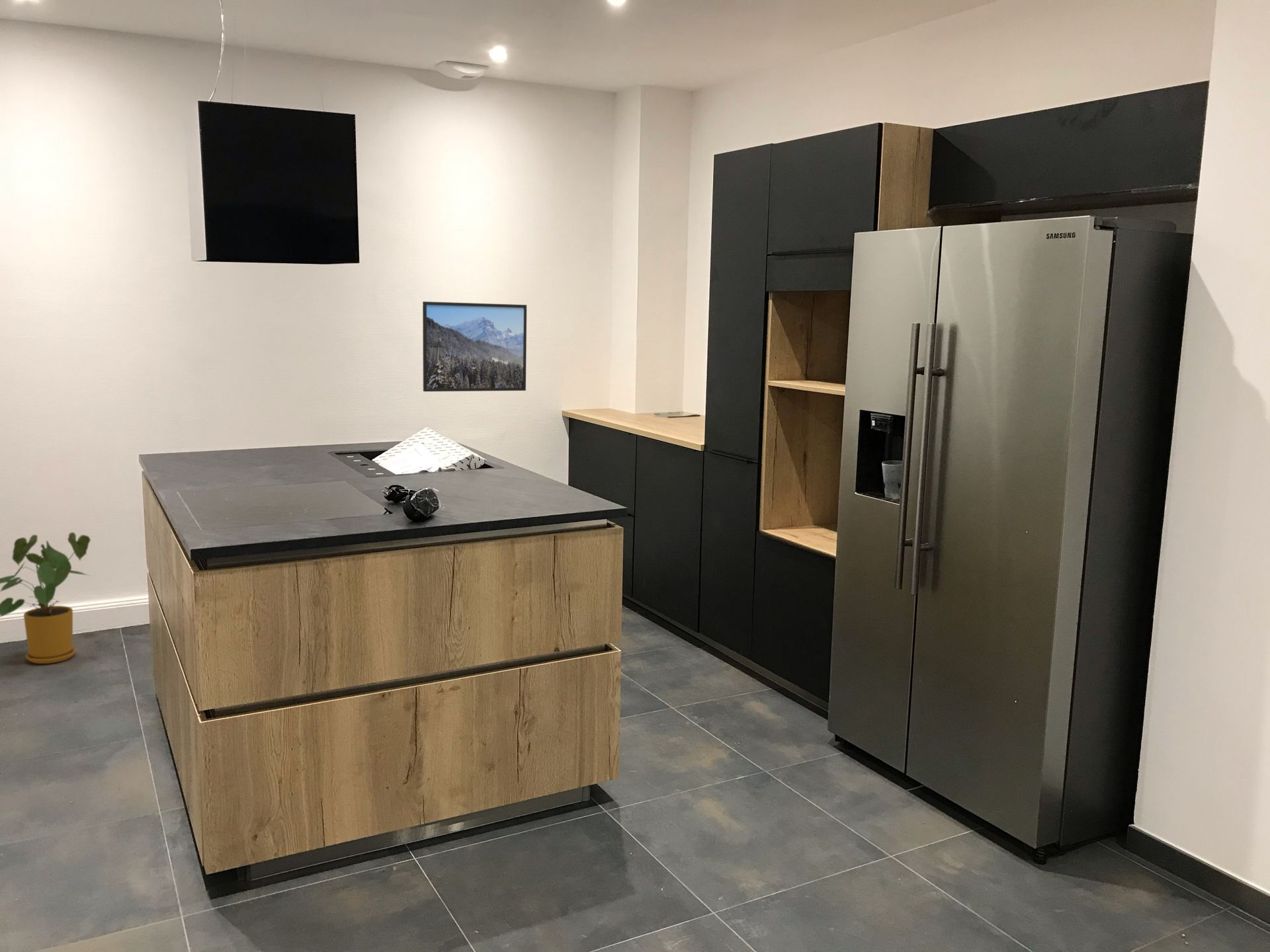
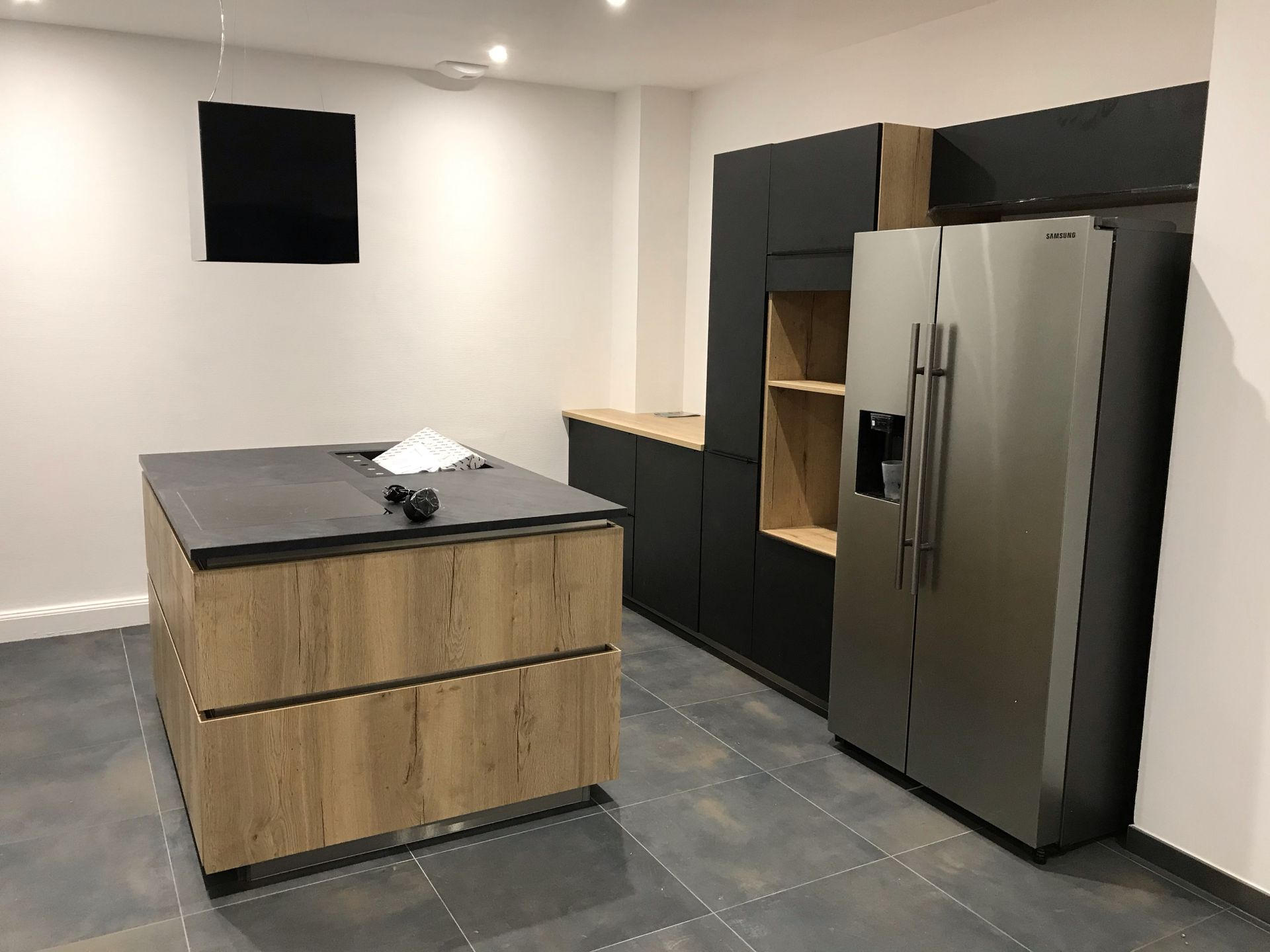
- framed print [422,301,527,392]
- house plant [0,532,91,664]
